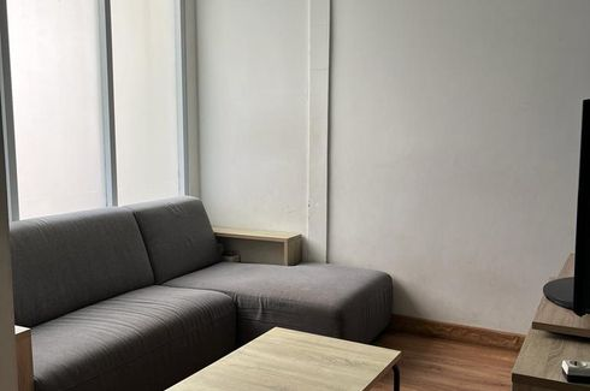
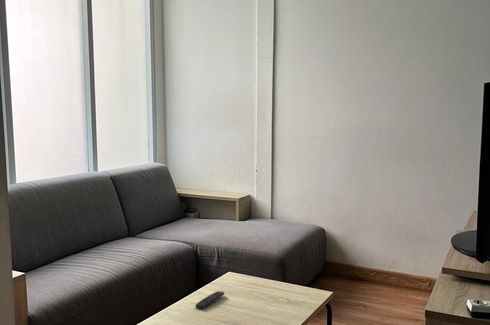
+ remote control [194,290,226,310]
